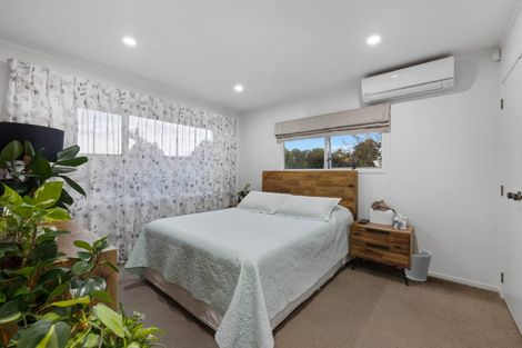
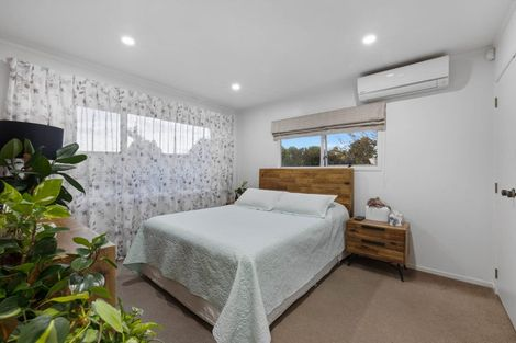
- wastebasket [403,248,433,282]
